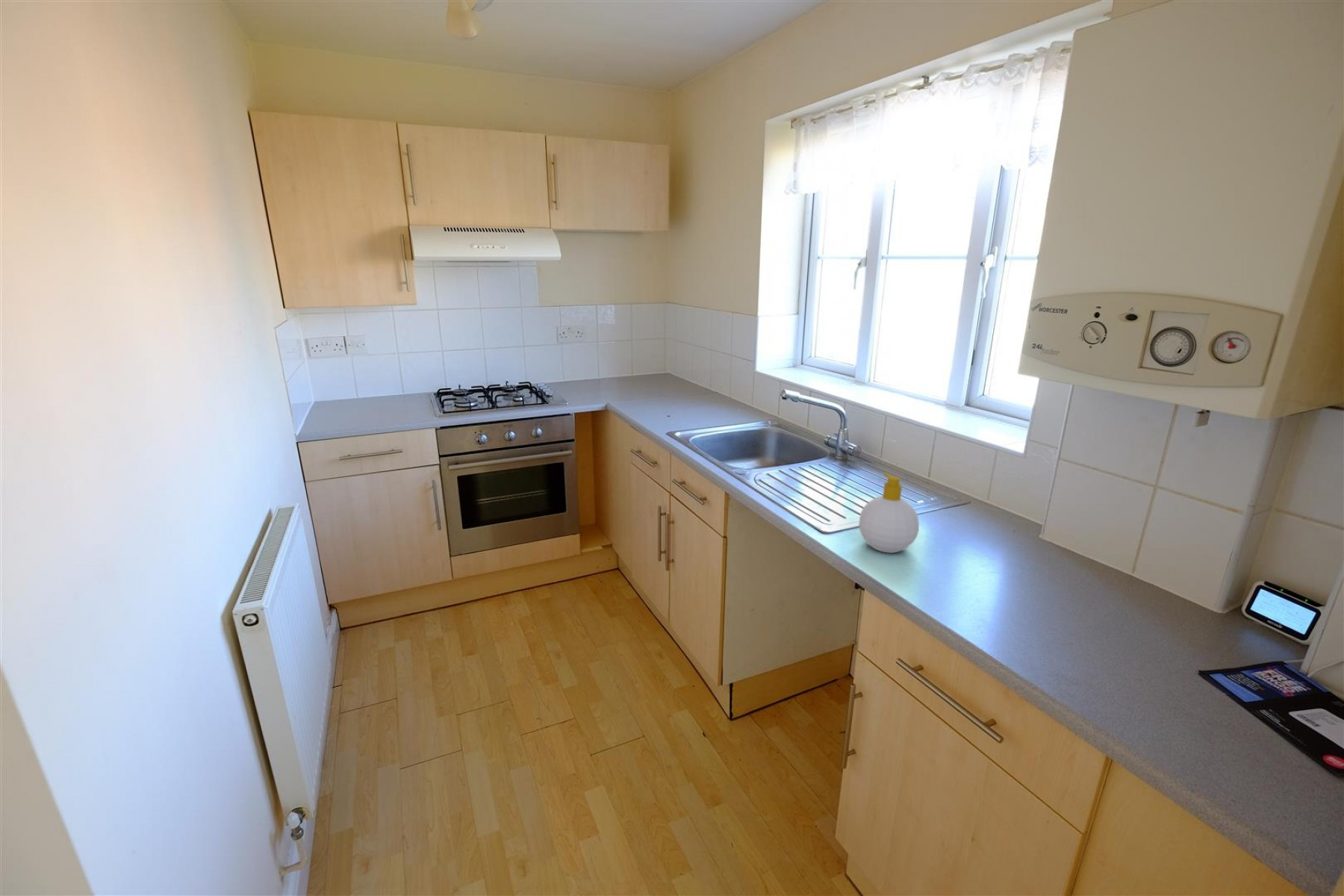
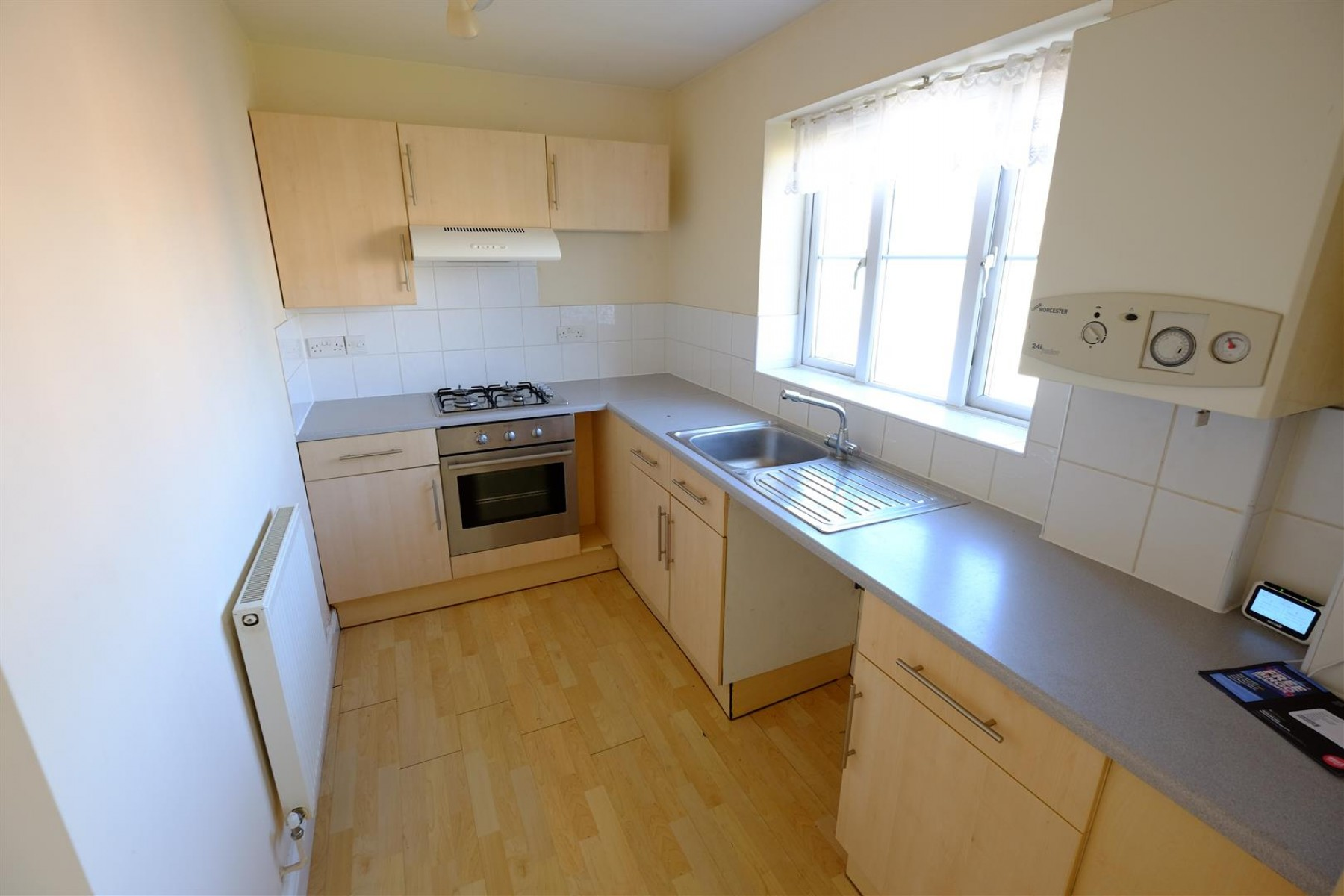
- soap bottle [858,472,920,554]
